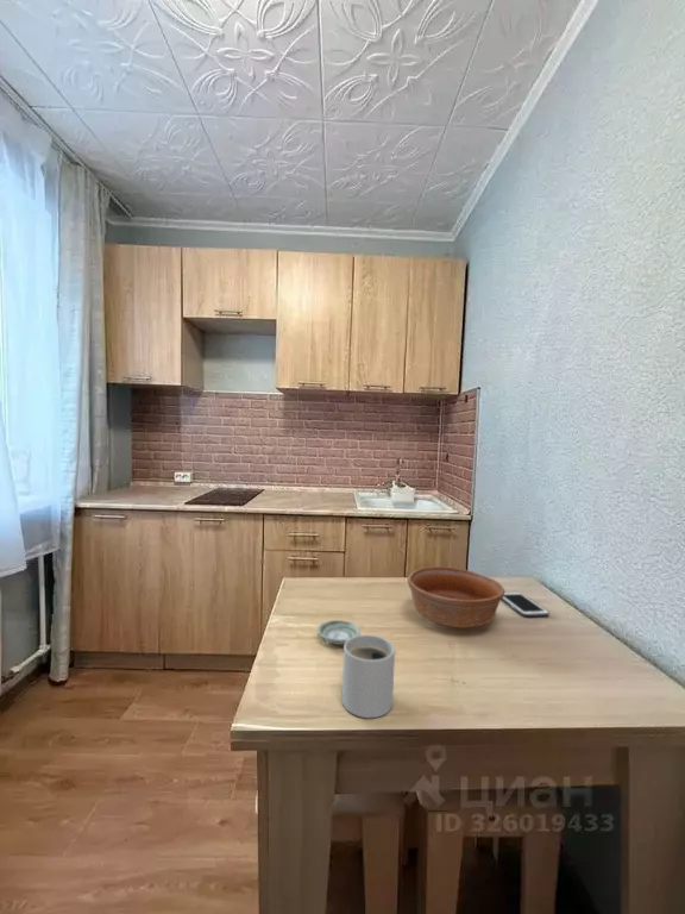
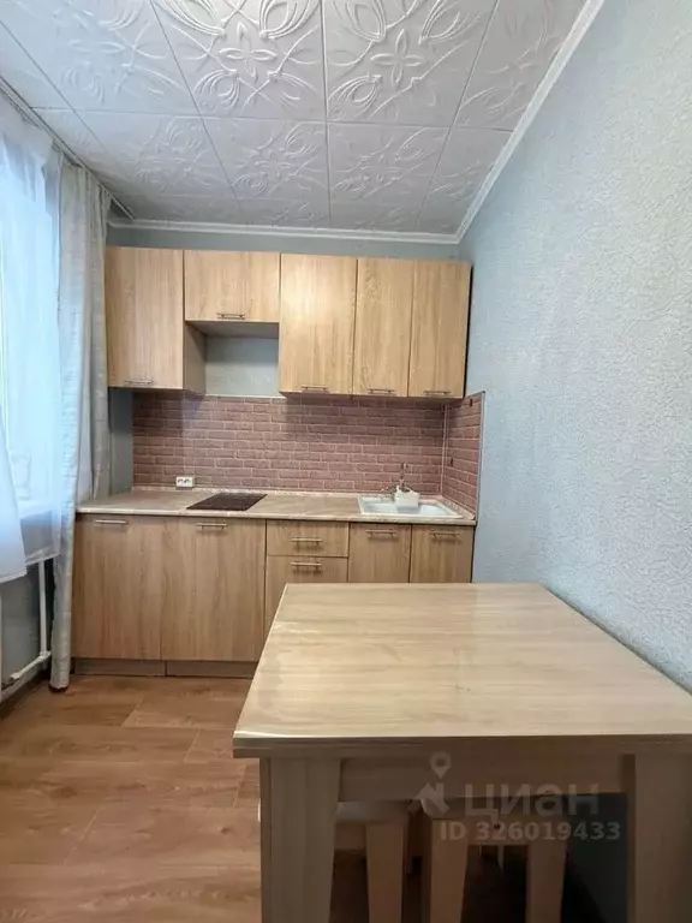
- cell phone [501,590,551,618]
- saucer [316,619,362,646]
- bowl [407,565,505,628]
- mug [341,633,396,719]
